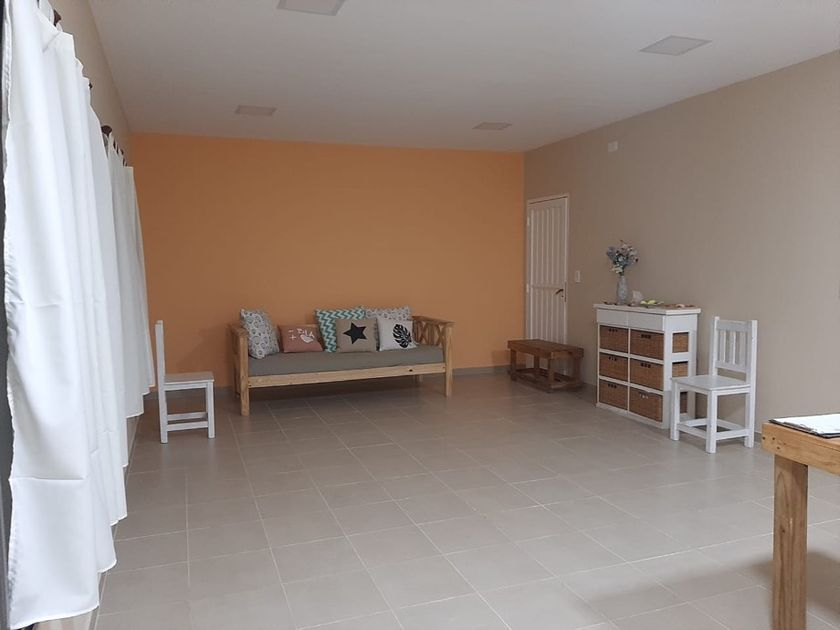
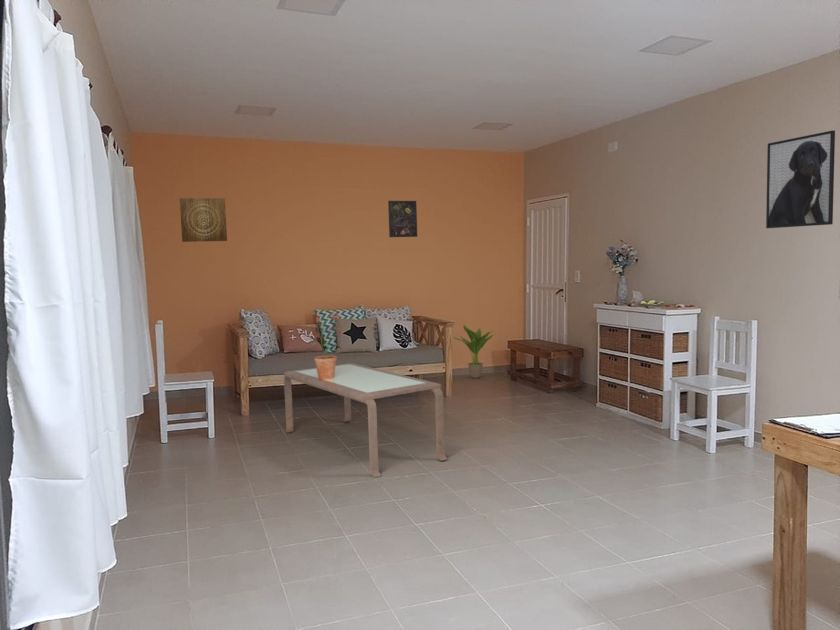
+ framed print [765,129,836,229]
+ coffee table [283,362,448,479]
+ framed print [387,200,418,238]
+ potted plant [453,324,494,379]
+ wall art [179,197,228,243]
+ potted plant [310,312,342,379]
